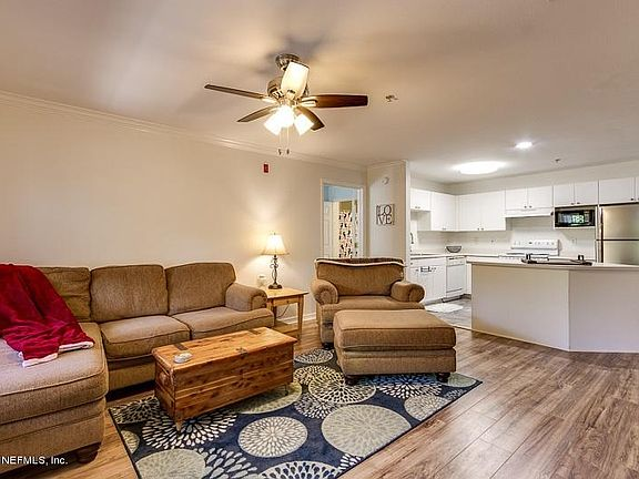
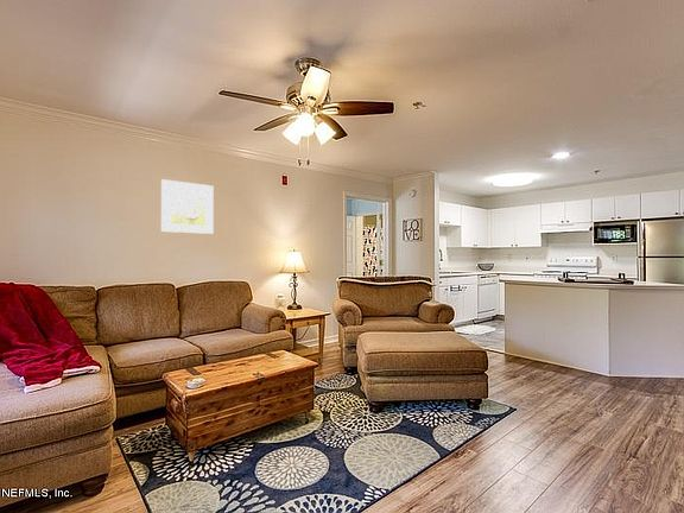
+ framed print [160,178,215,235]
